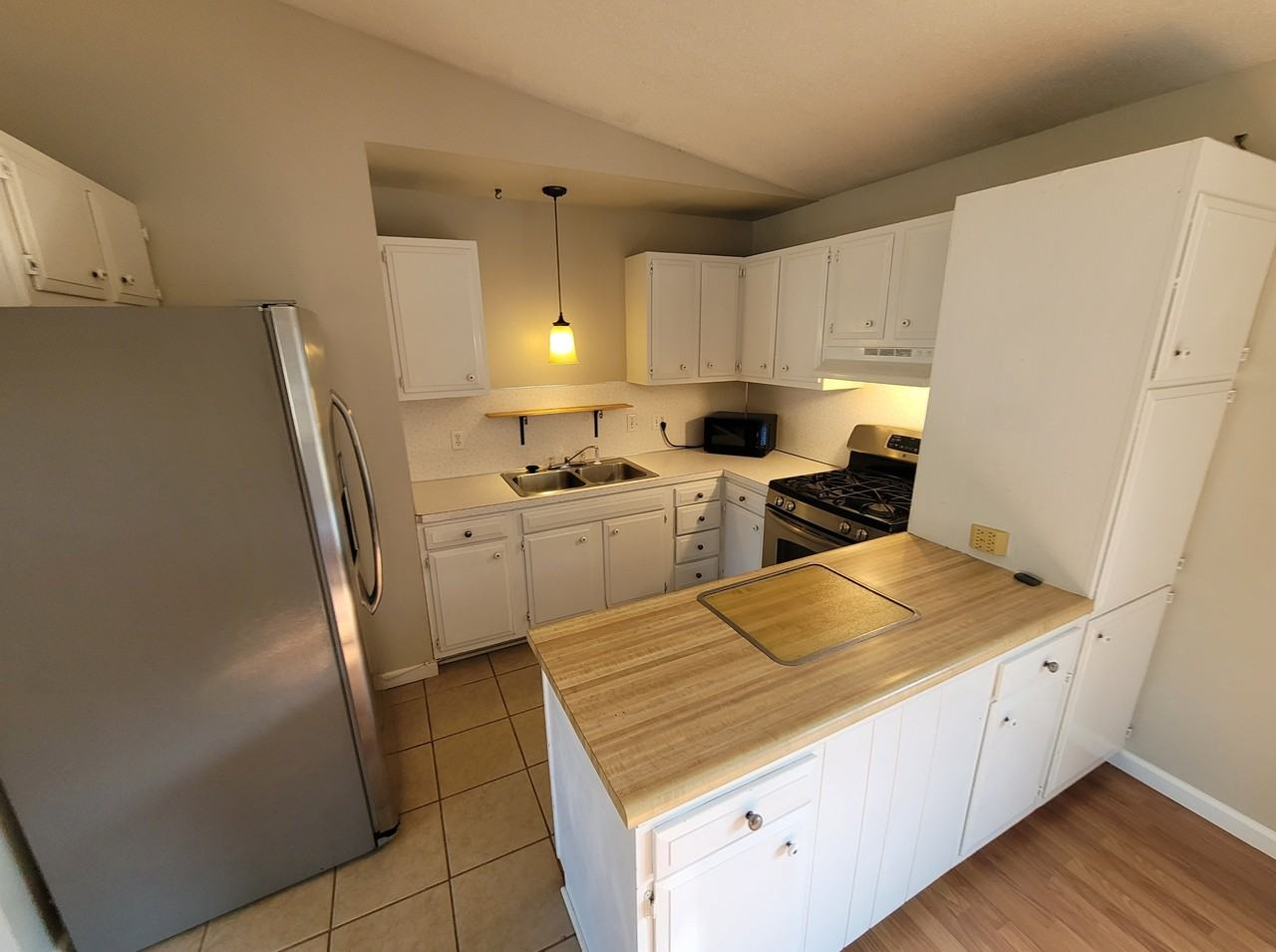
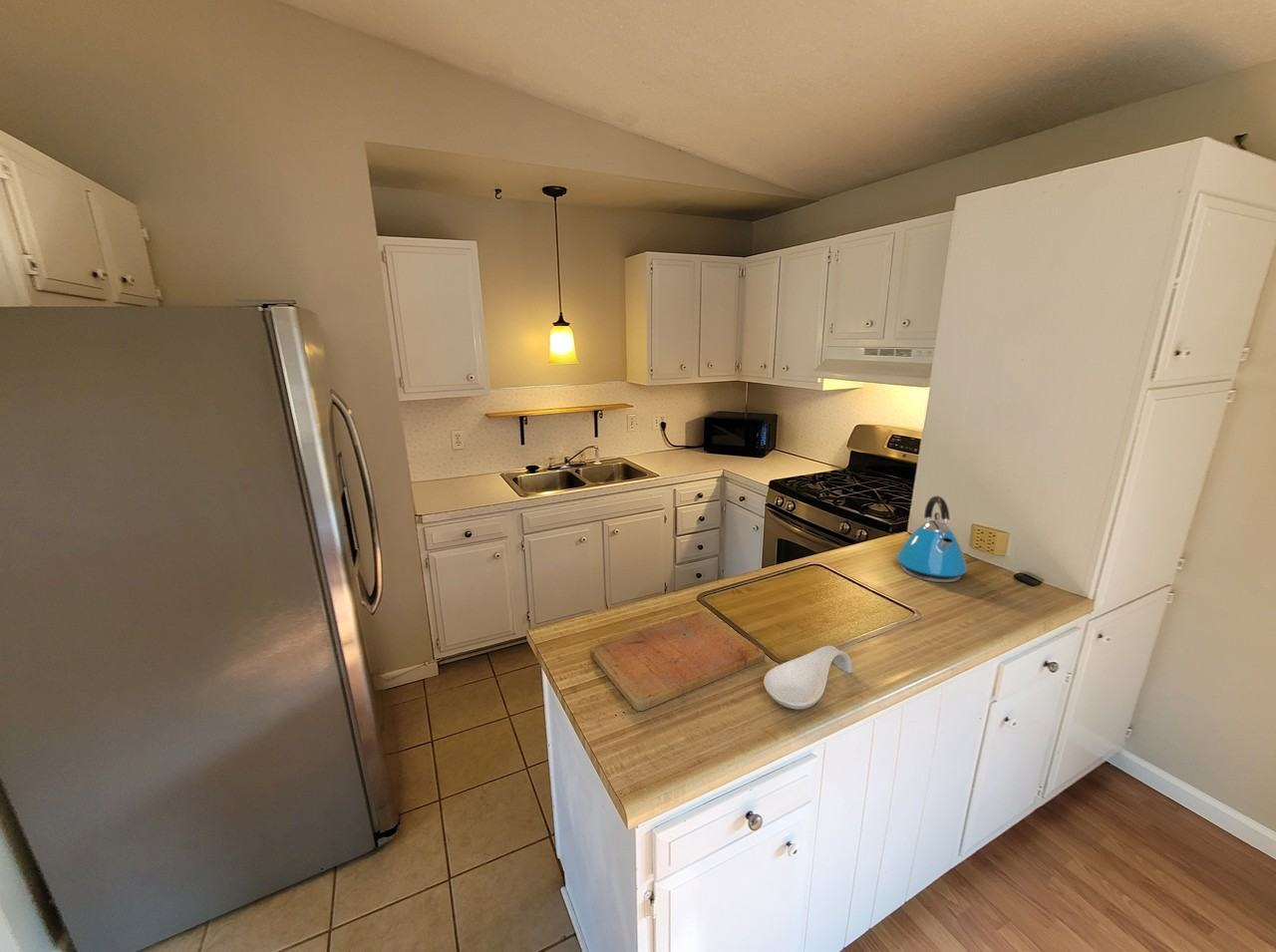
+ cutting board [589,610,766,712]
+ kettle [895,494,968,583]
+ spoon rest [763,645,853,711]
